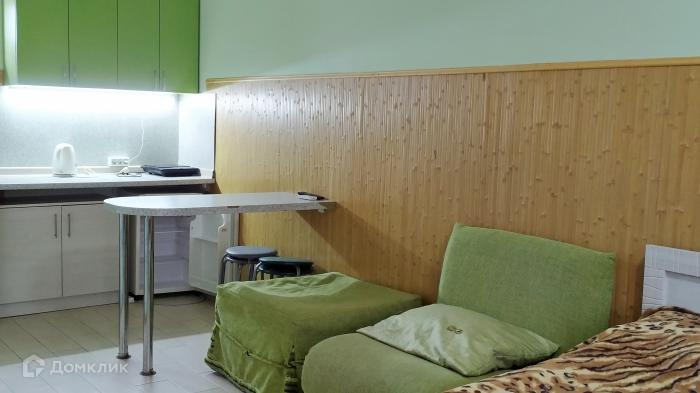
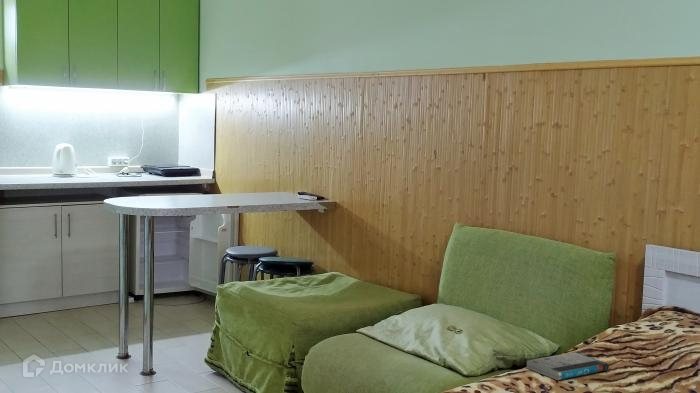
+ book [526,351,610,381]
